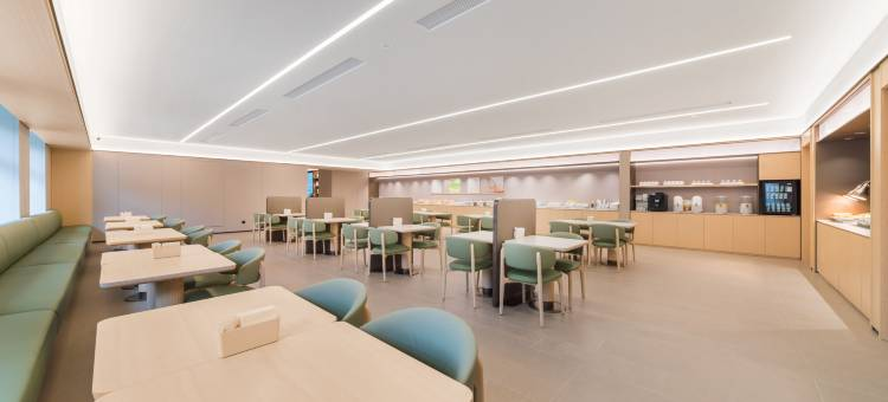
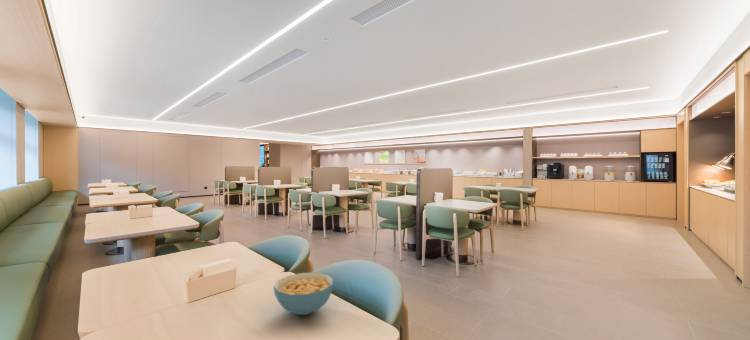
+ cereal bowl [273,272,334,316]
